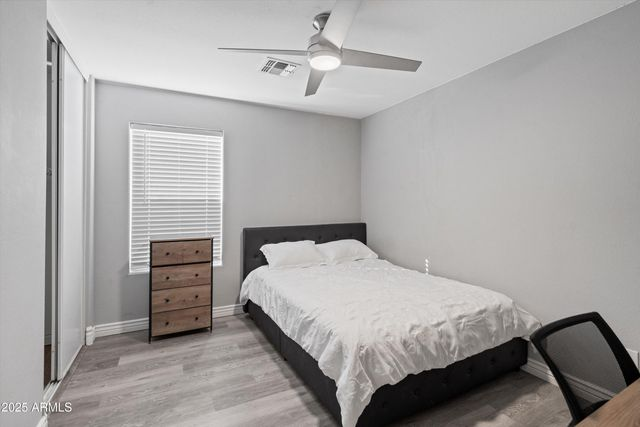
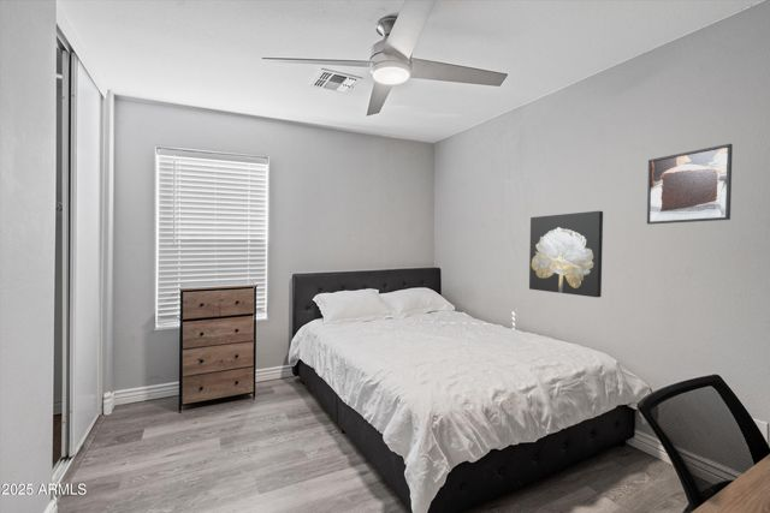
+ wall art [528,210,604,298]
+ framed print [646,143,734,226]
